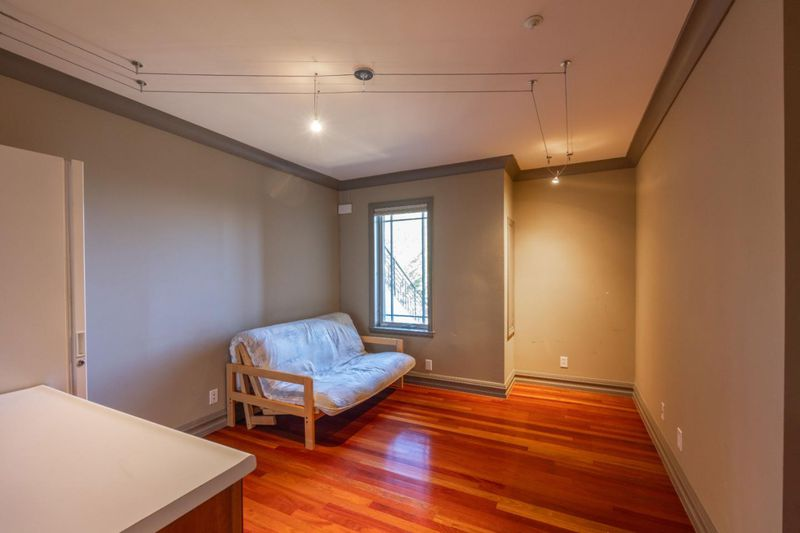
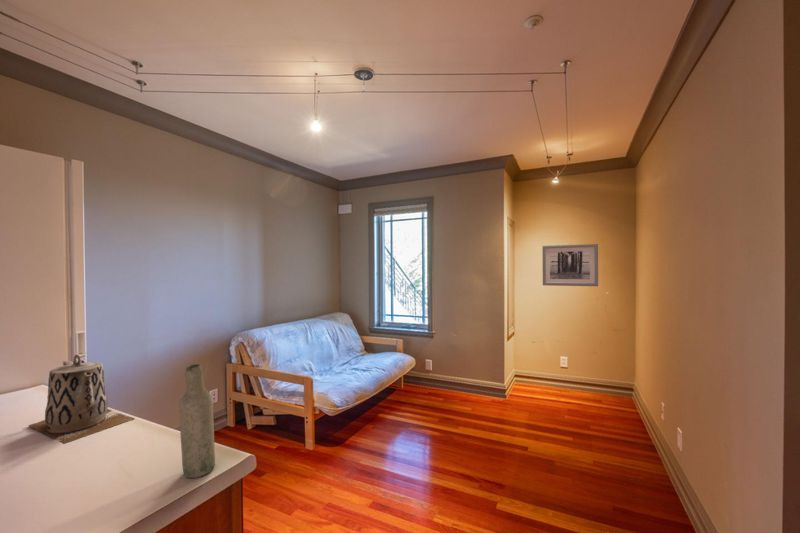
+ teapot [27,354,136,445]
+ wall art [541,243,599,287]
+ bottle [178,363,216,479]
